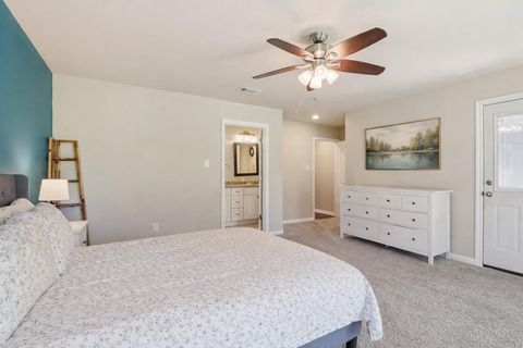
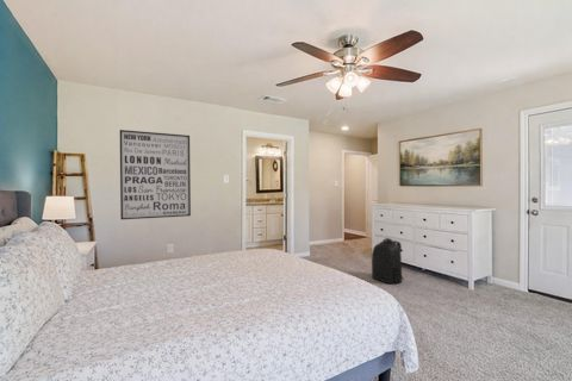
+ backpack [371,237,405,285]
+ wall art [119,129,192,220]
